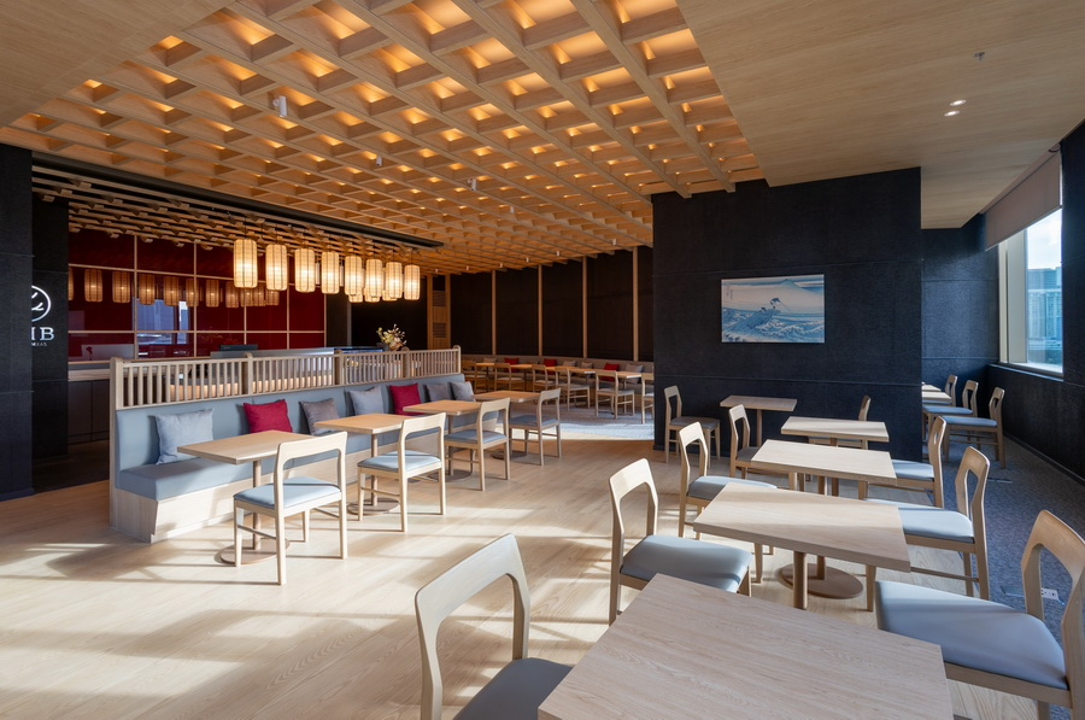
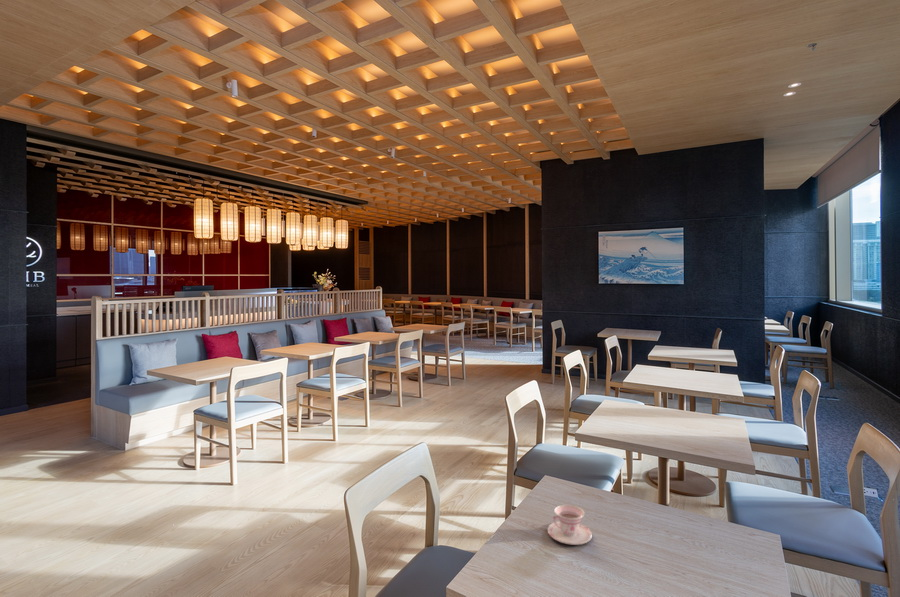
+ teacup [547,504,593,546]
